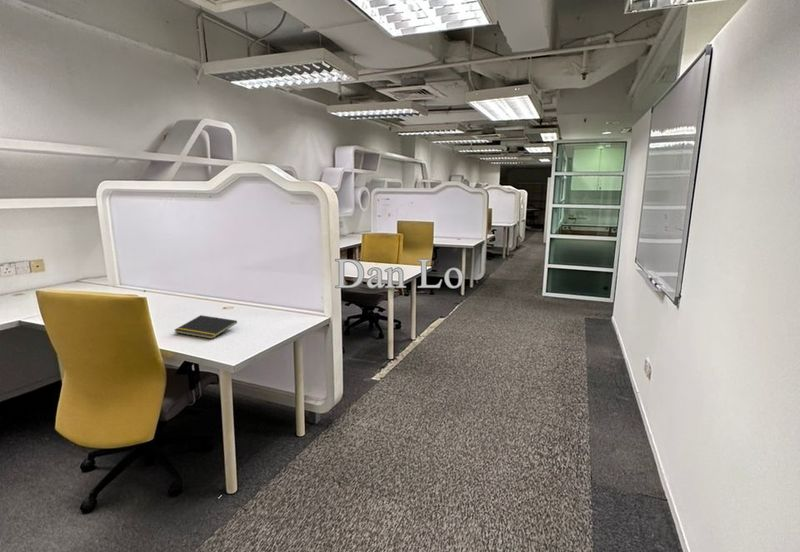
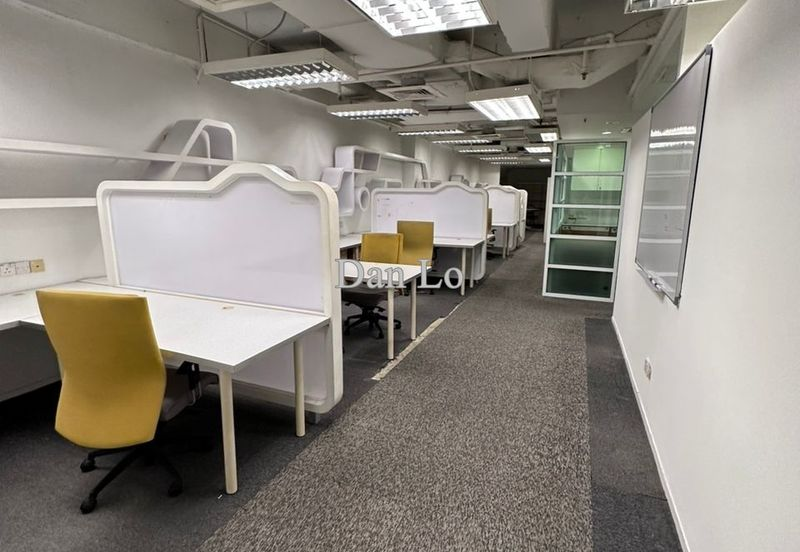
- notepad [174,314,238,340]
